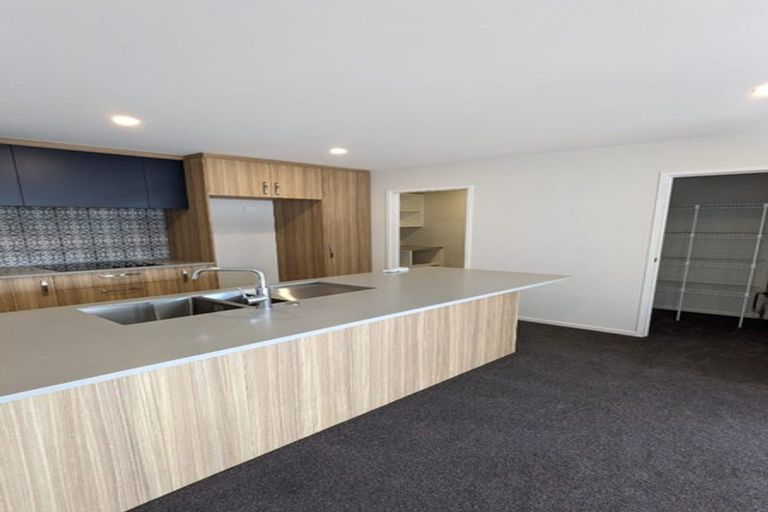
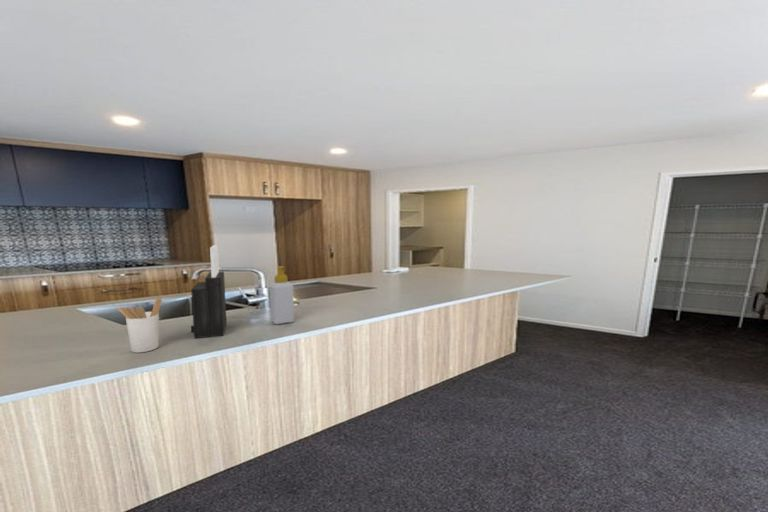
+ knife block [190,244,228,340]
+ soap bottle [269,265,295,325]
+ utensil holder [117,297,163,354]
